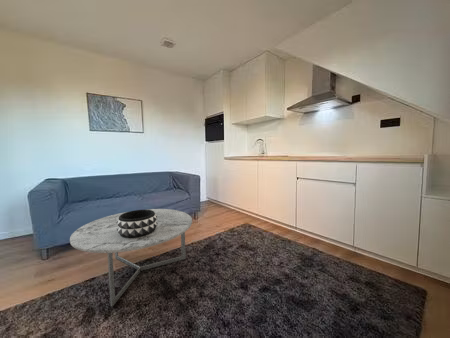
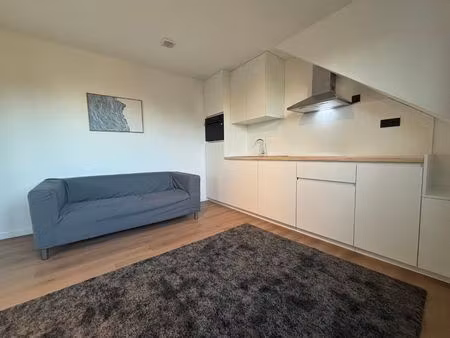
- coffee table [69,208,193,307]
- decorative bowl [116,209,158,238]
